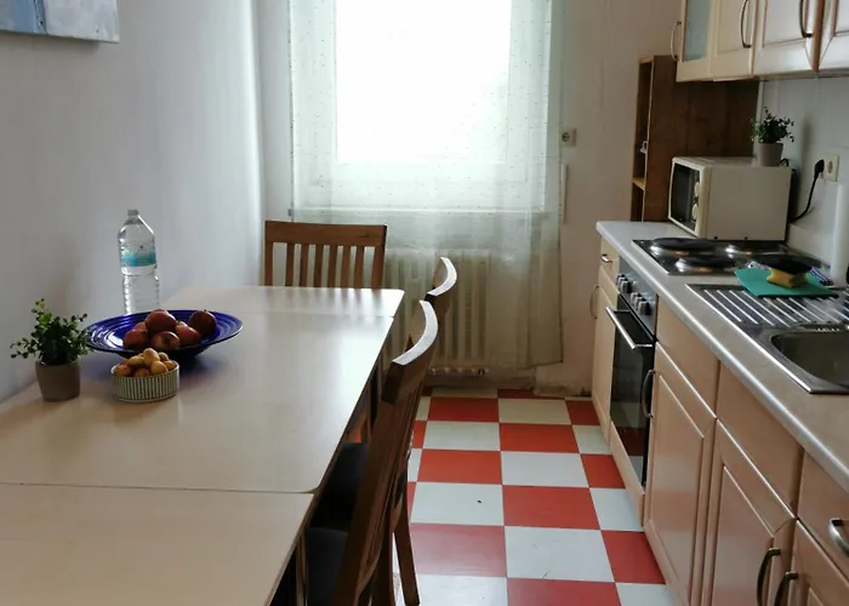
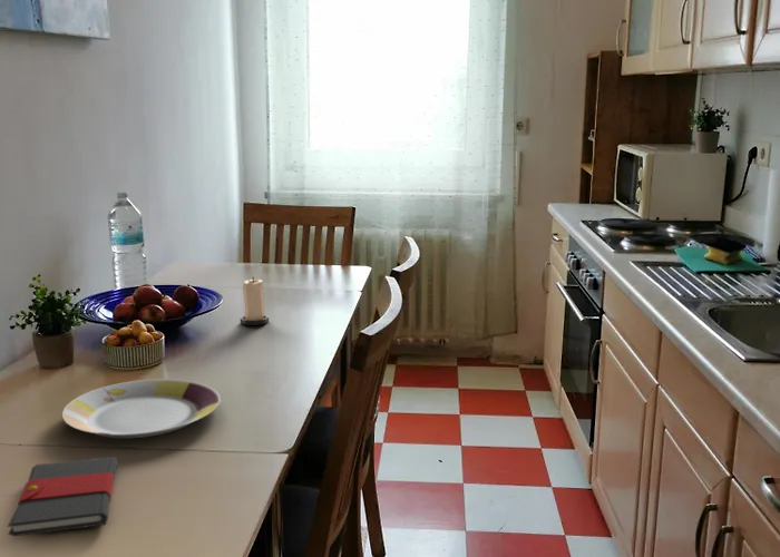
+ candle [240,276,270,326]
+ book [7,456,119,537]
+ plate [61,378,222,439]
